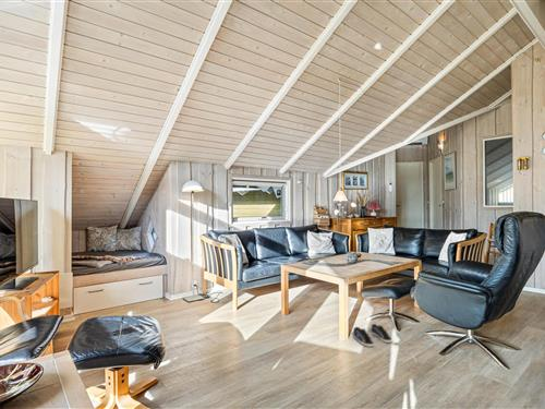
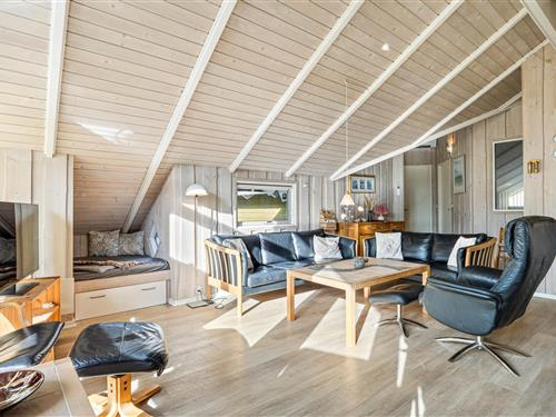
- shoe [352,323,392,348]
